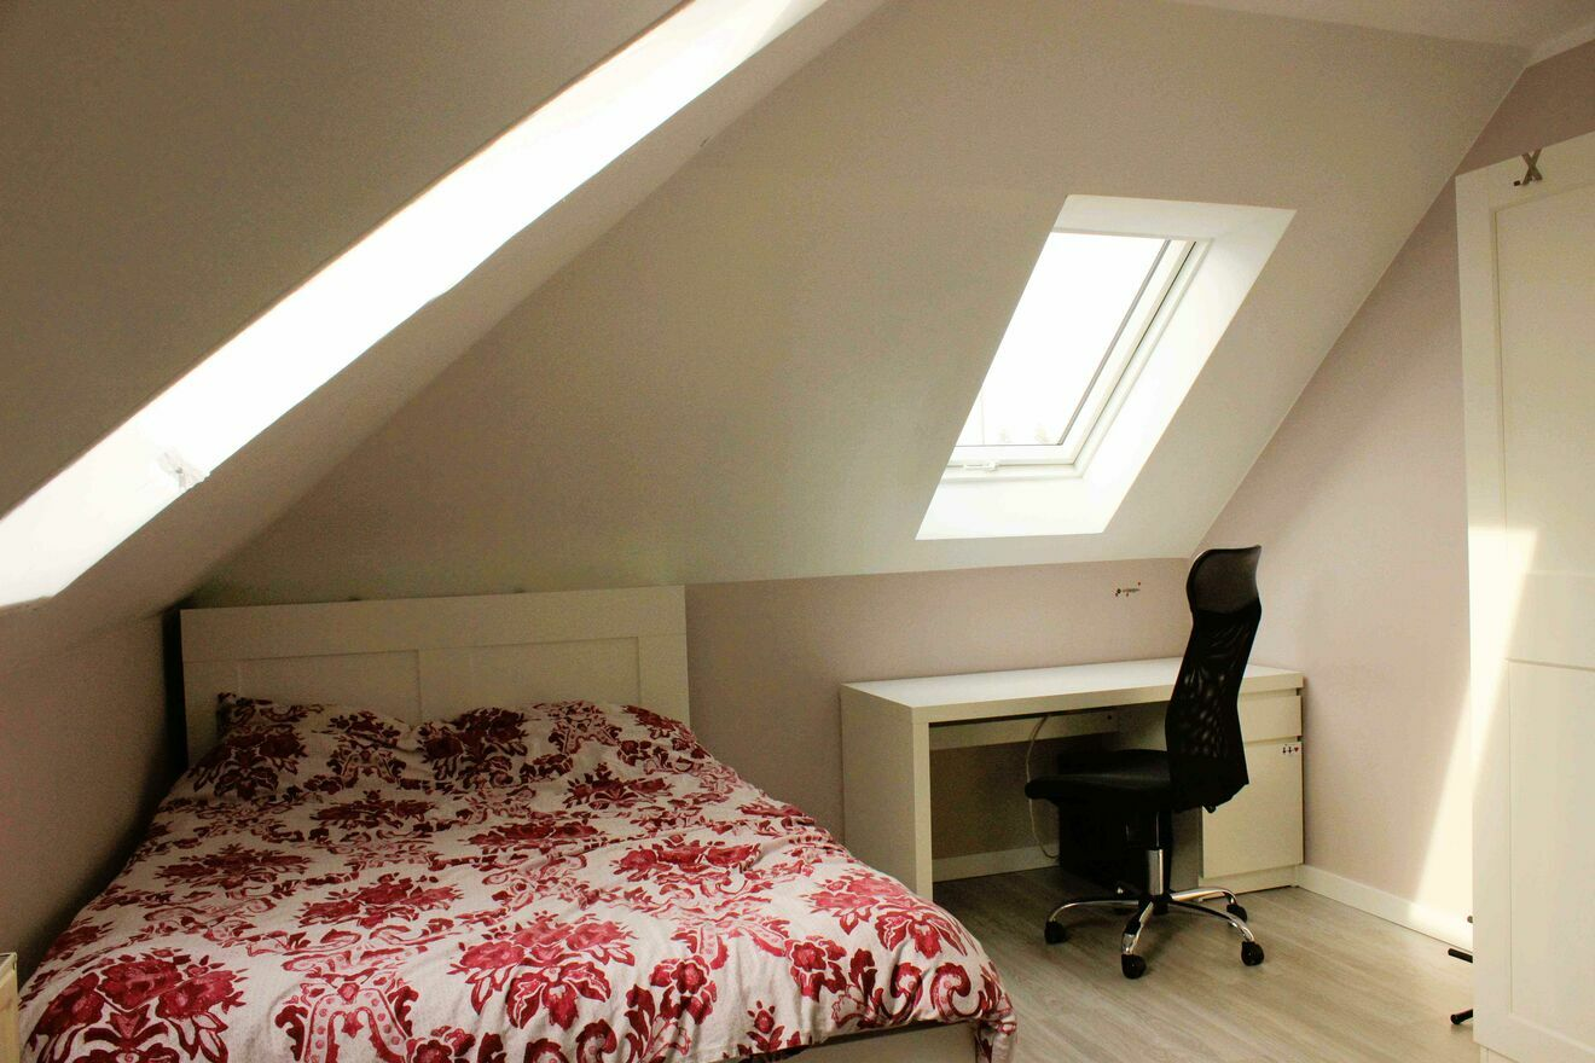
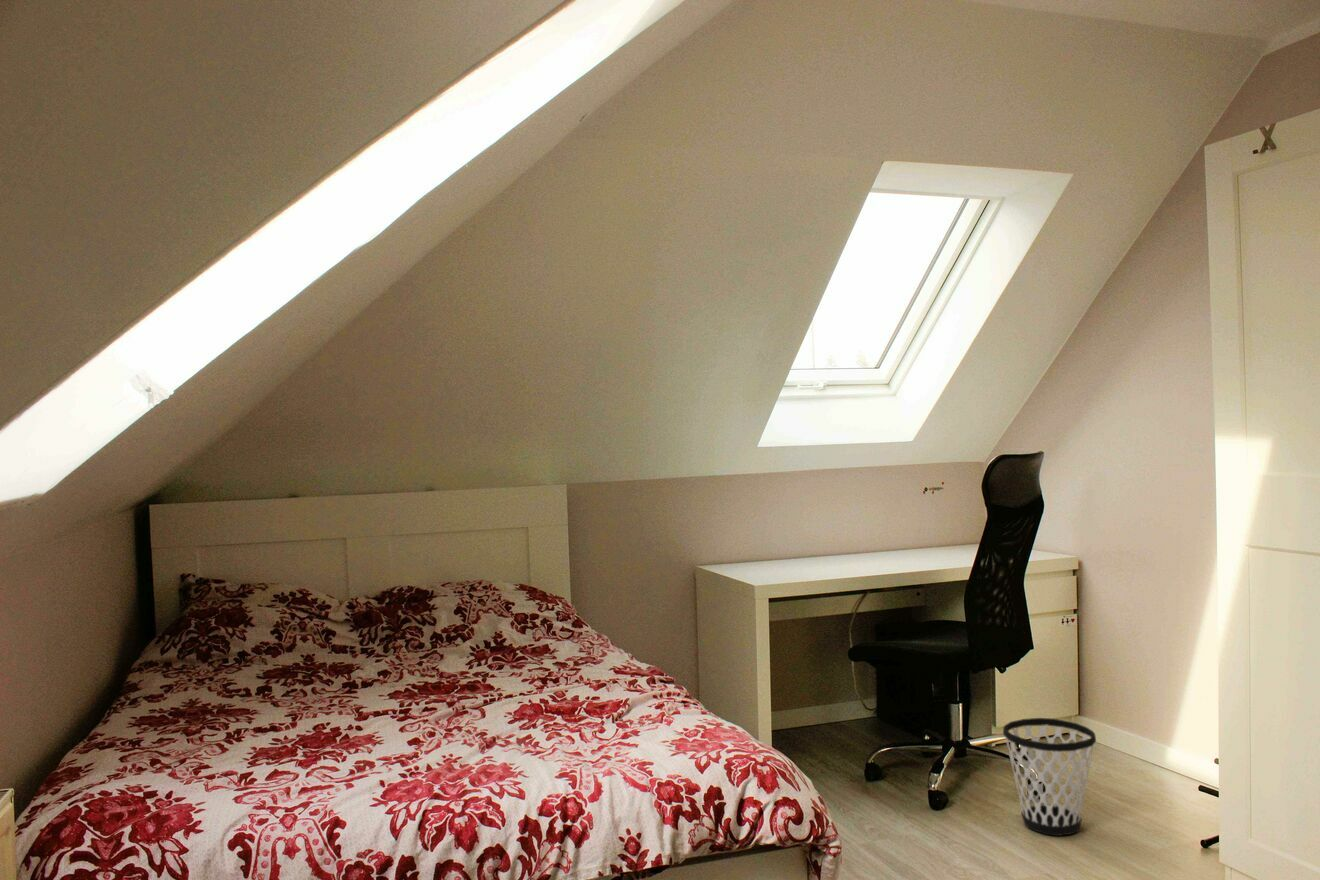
+ wastebasket [1002,717,1097,837]
